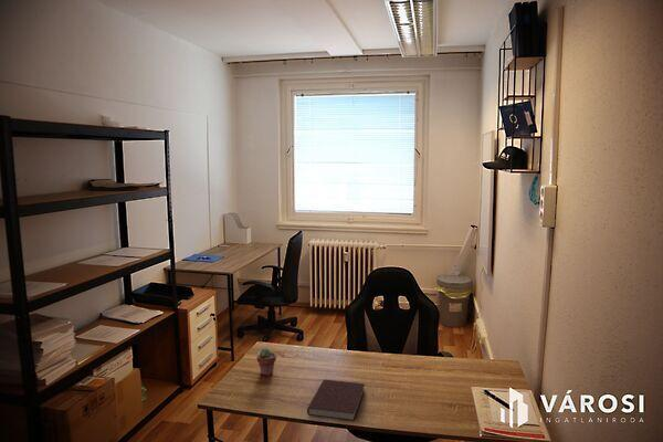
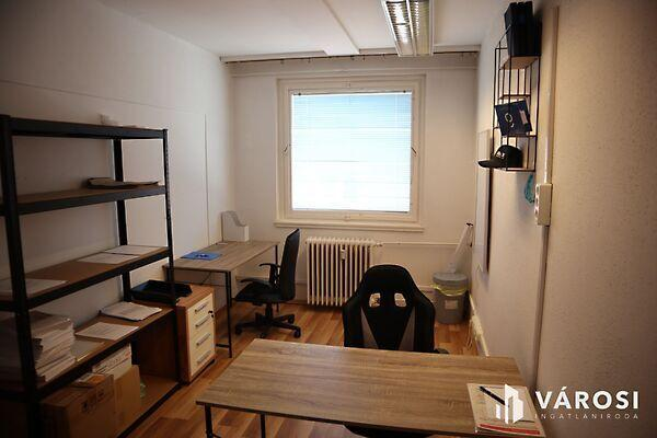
- notebook [306,378,366,422]
- potted succulent [255,347,277,377]
